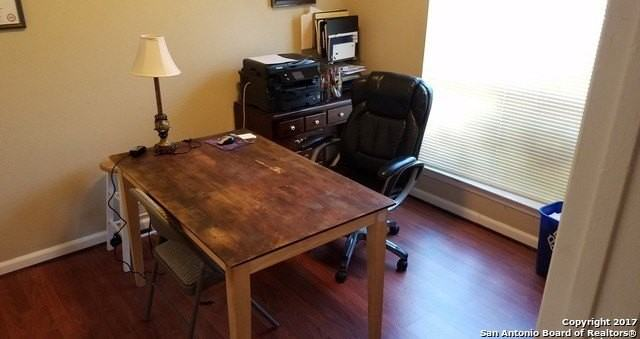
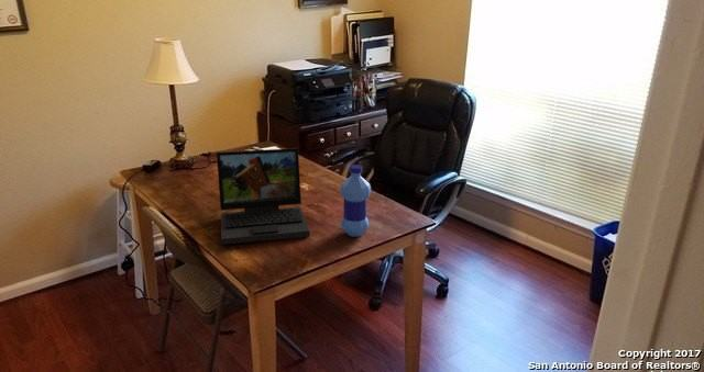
+ laptop [216,147,311,246]
+ water bottle [339,164,372,238]
